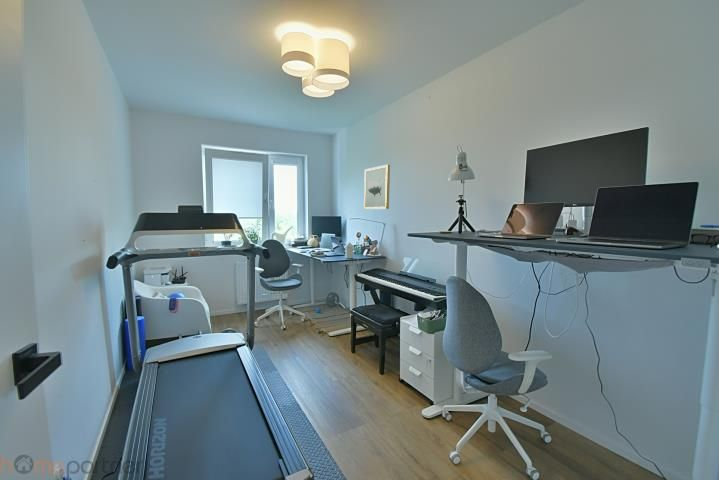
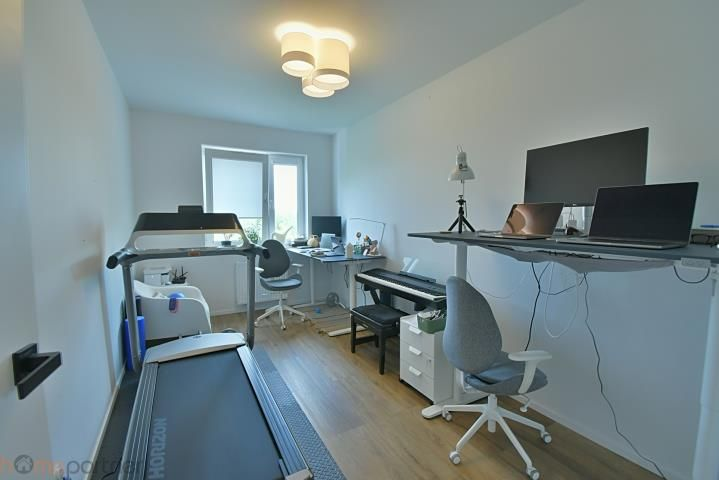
- wall art [363,164,391,210]
